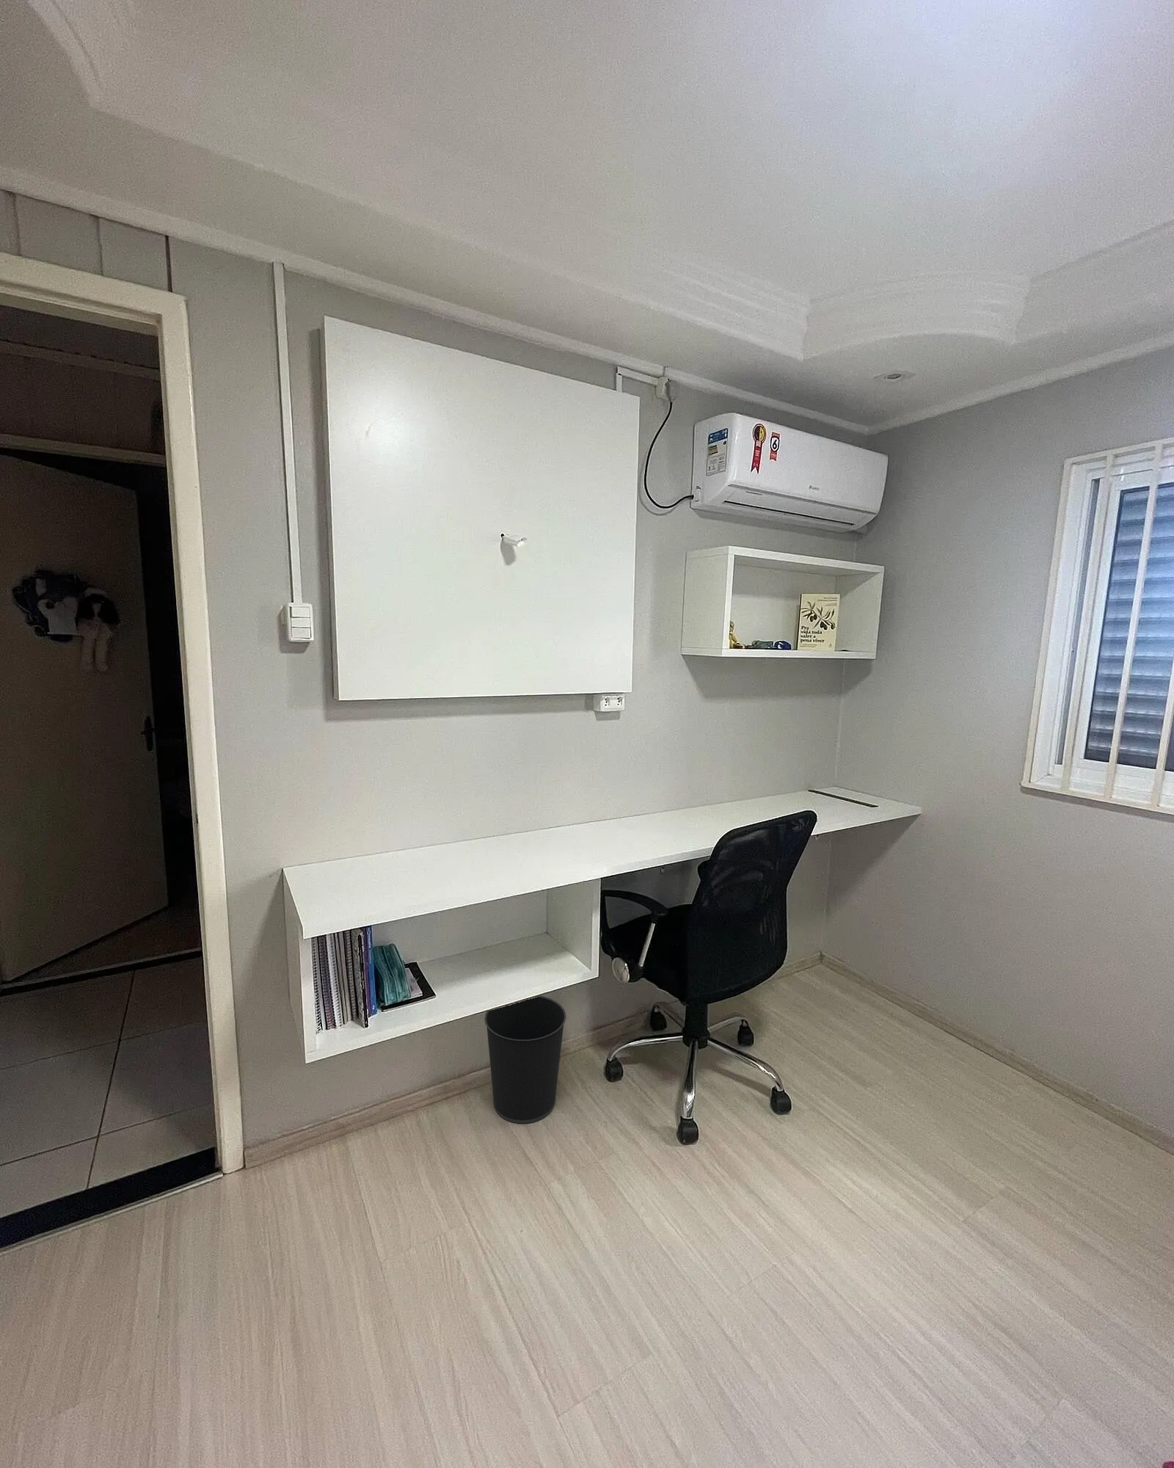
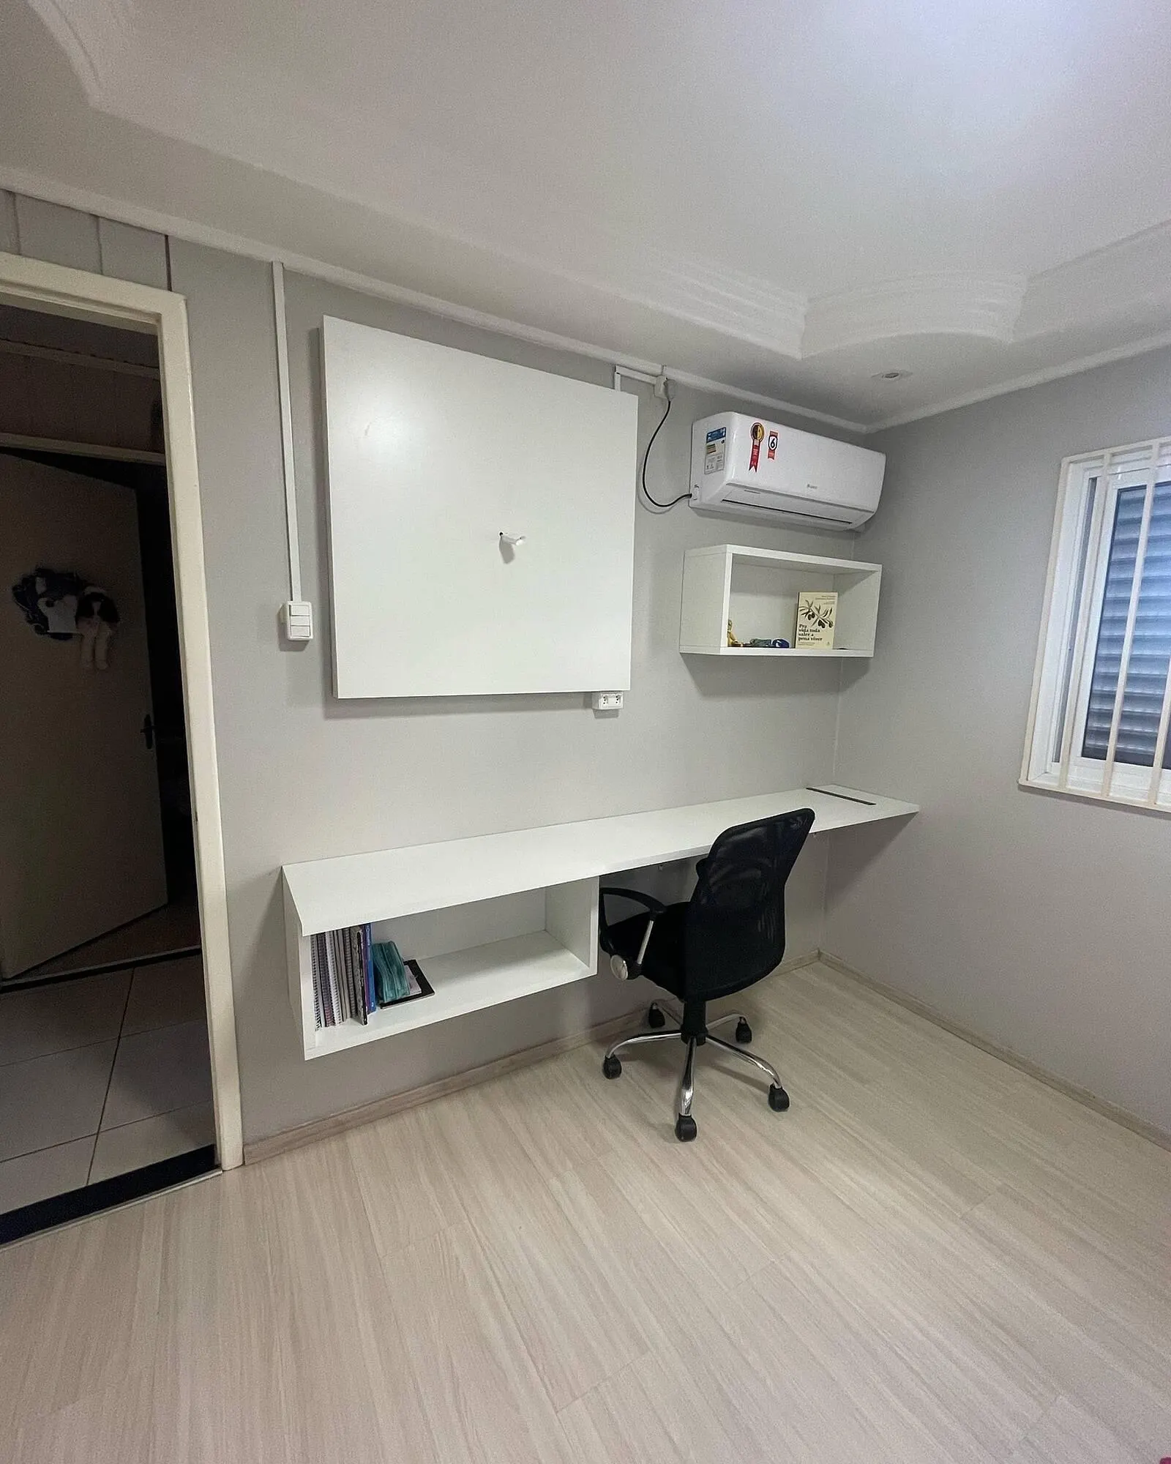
- wastebasket [484,996,567,1124]
